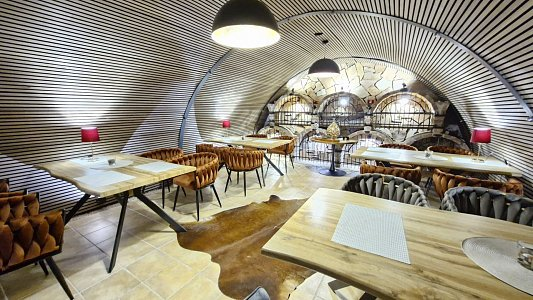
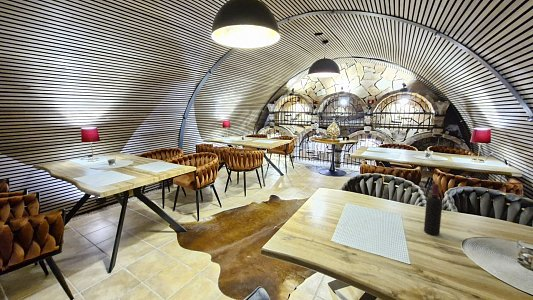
+ wine bottle [423,183,443,236]
